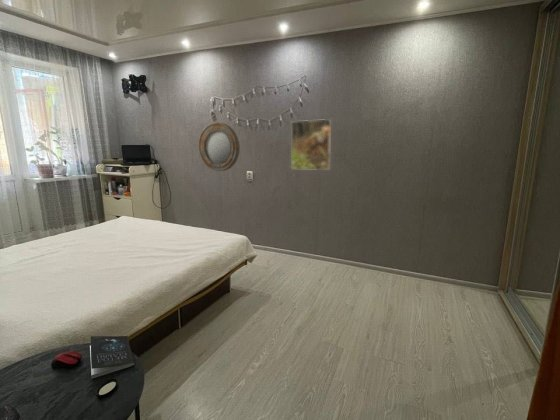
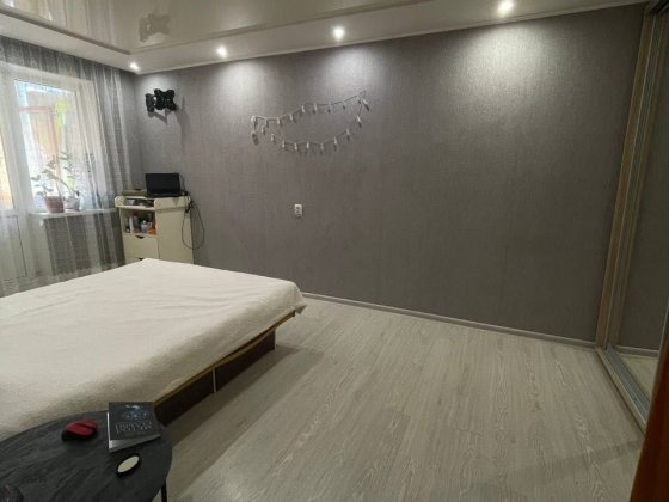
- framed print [290,118,332,171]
- home mirror [198,122,241,172]
